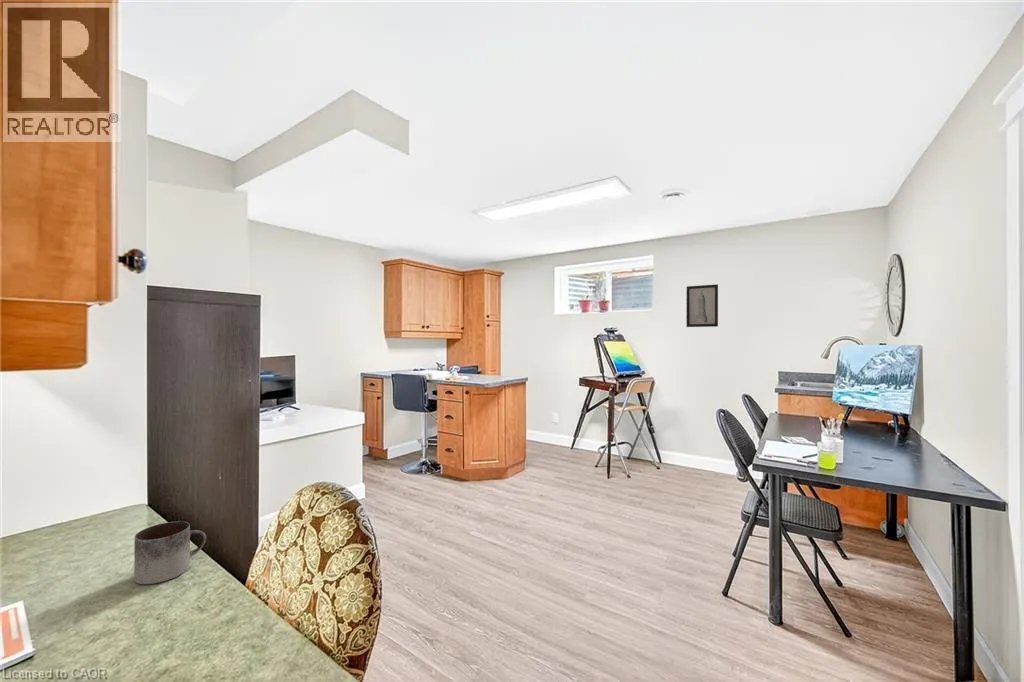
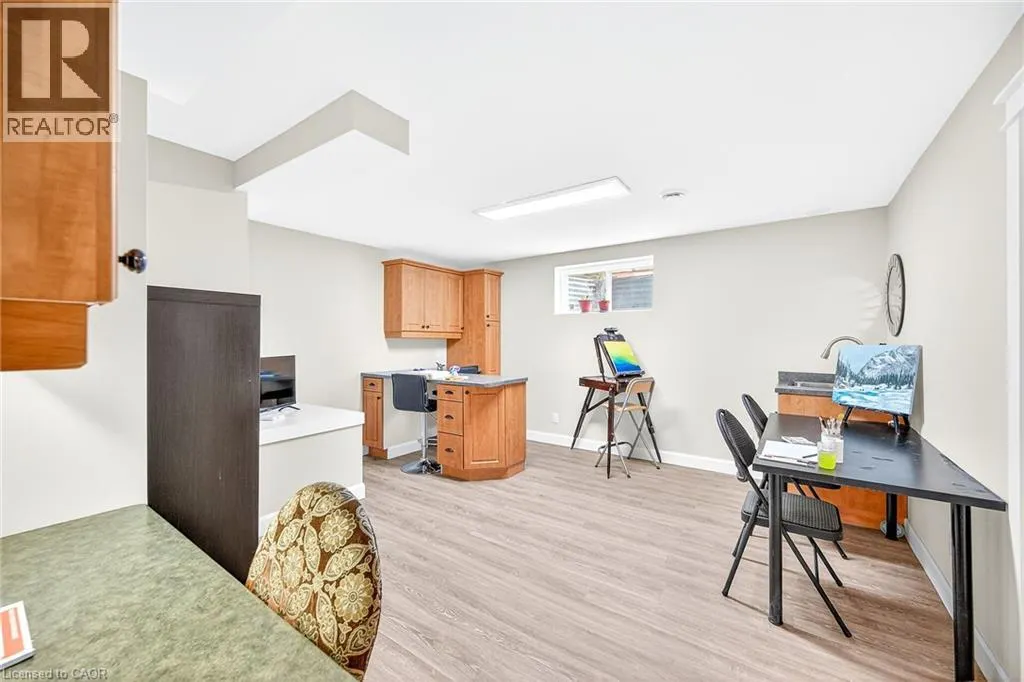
- wall art [685,284,719,328]
- mug [133,520,207,585]
